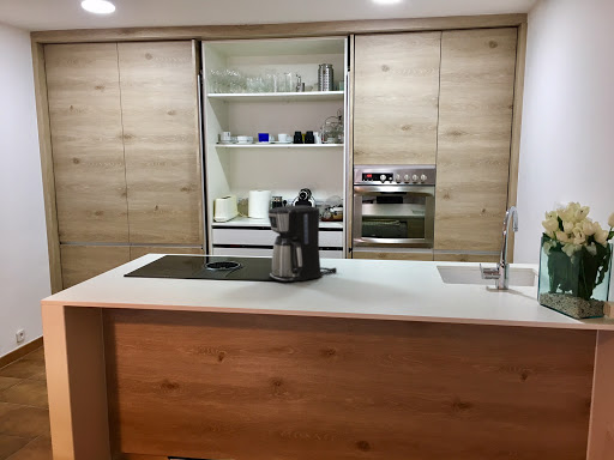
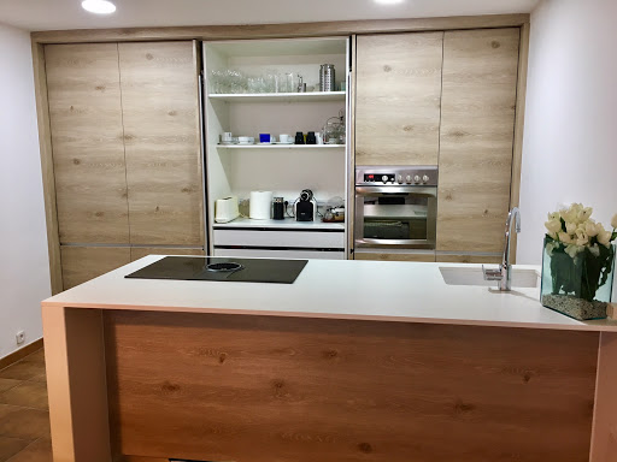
- coffee maker [267,204,338,283]
